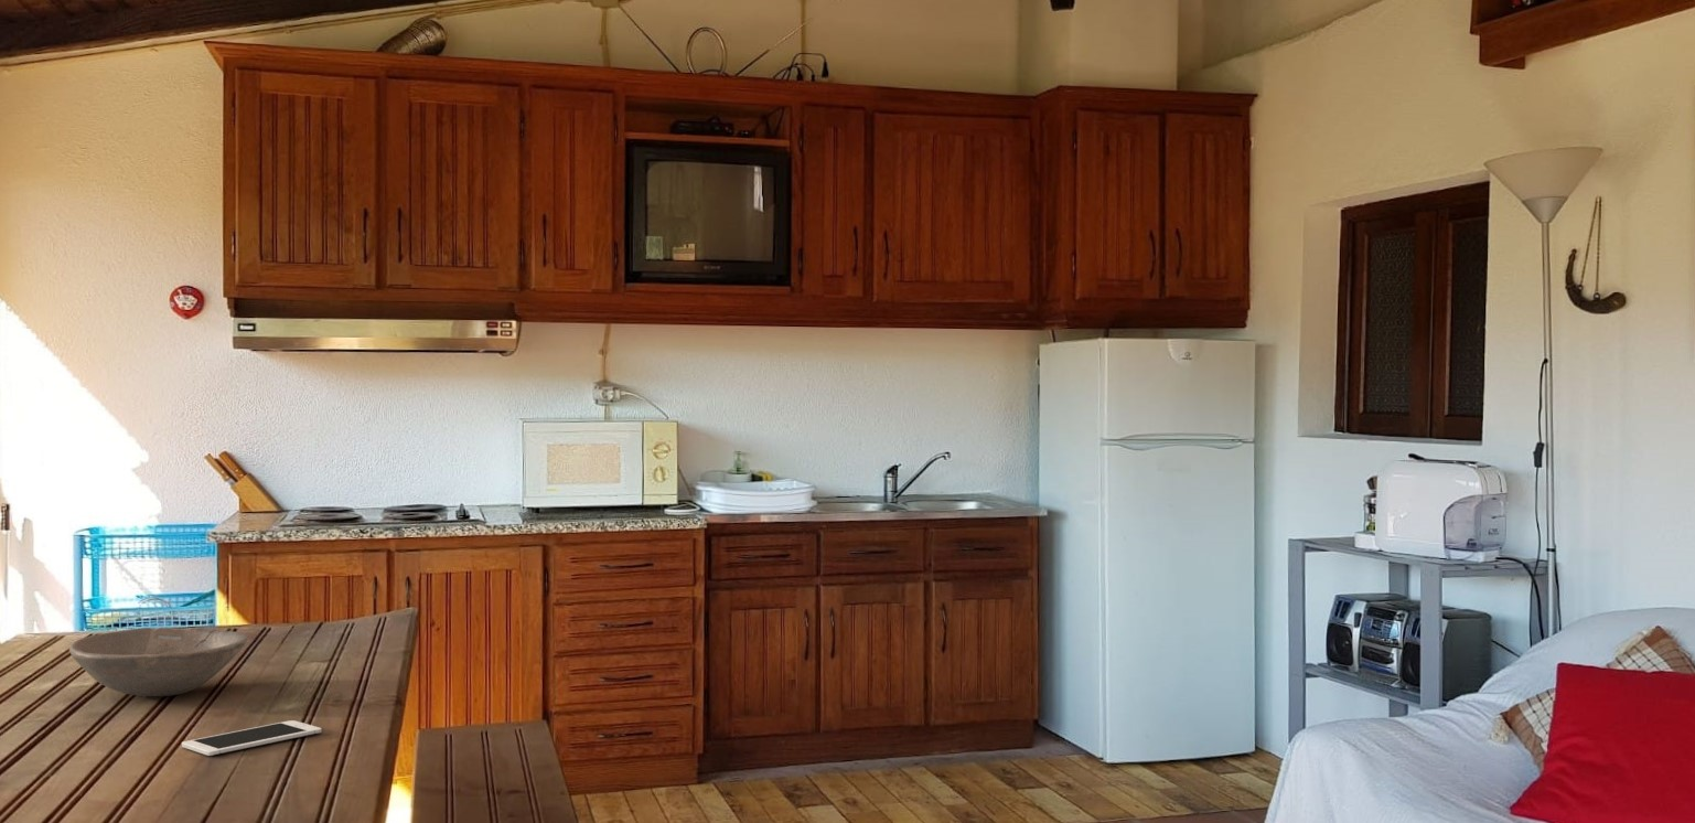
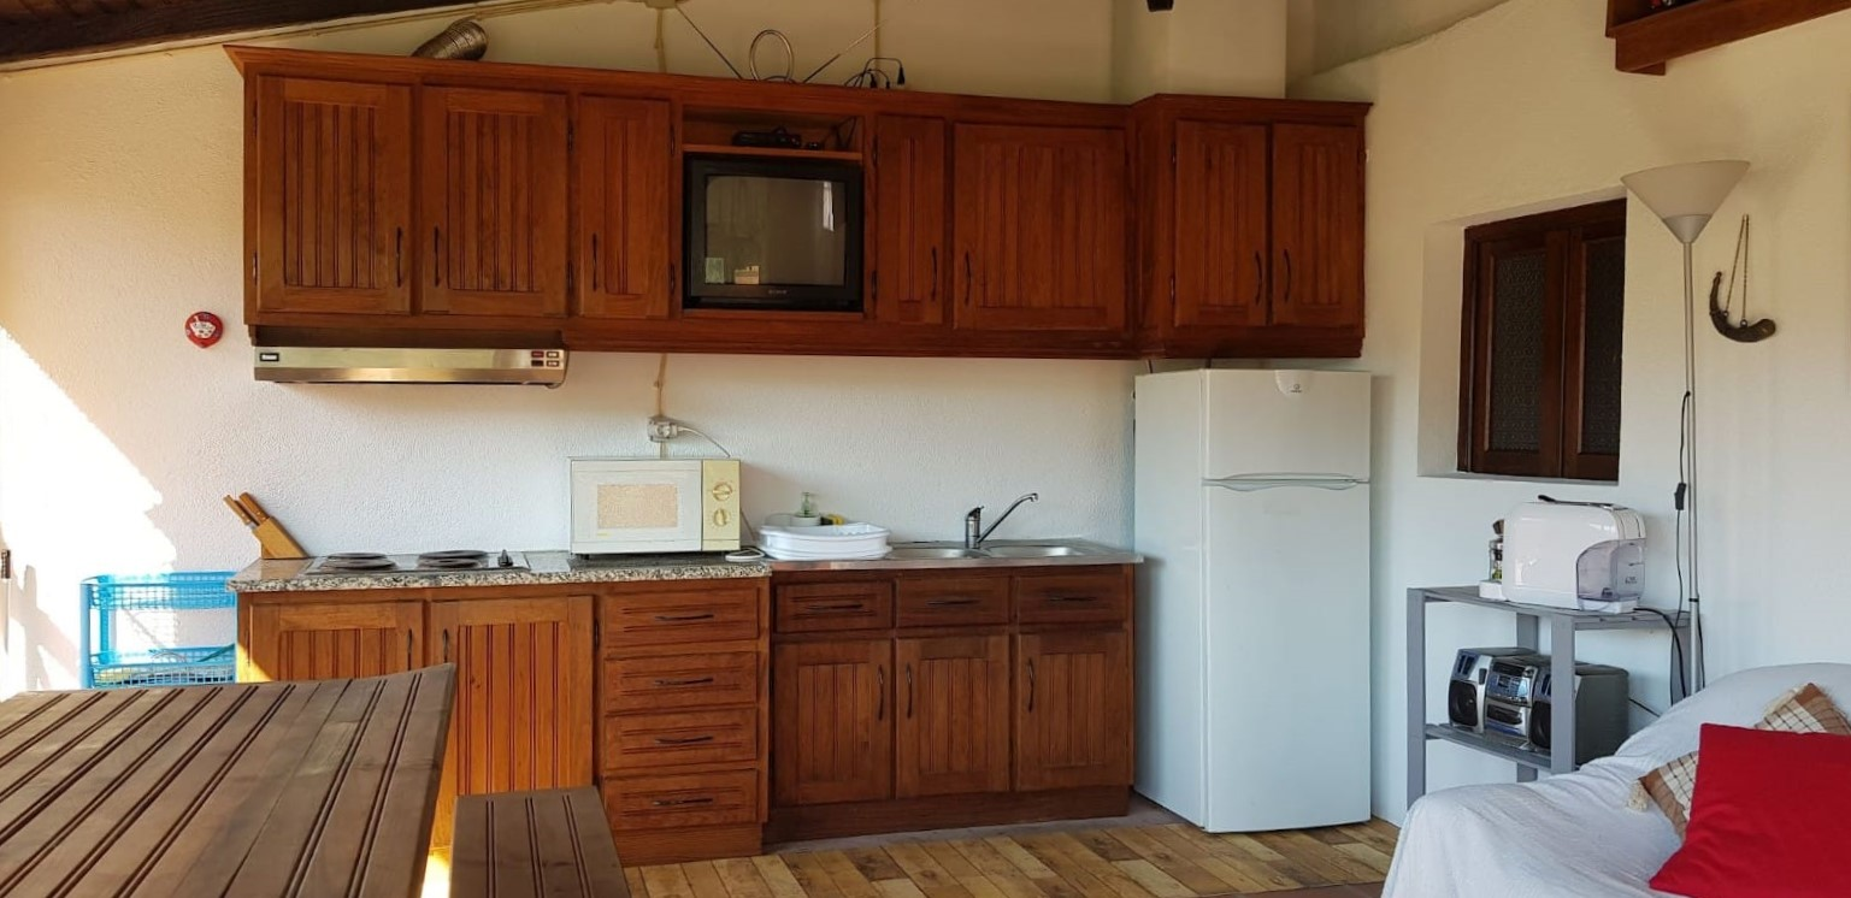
- bowl [68,627,248,697]
- cell phone [181,719,322,757]
